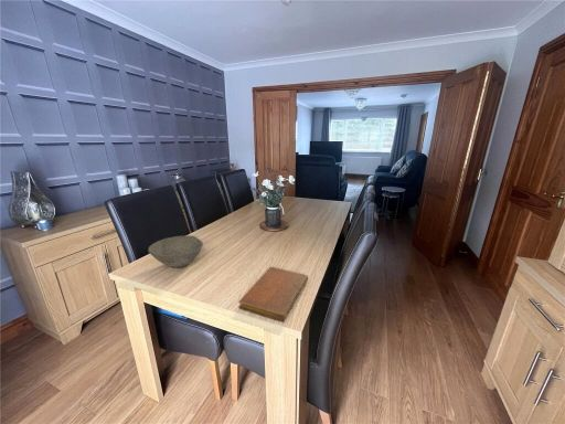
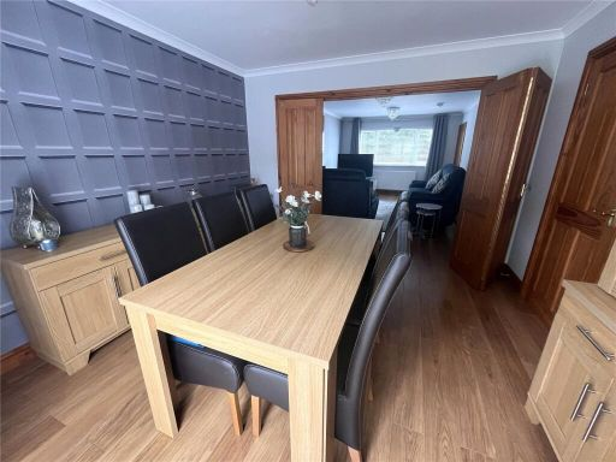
- bowl [147,234,204,268]
- notebook [237,266,309,324]
